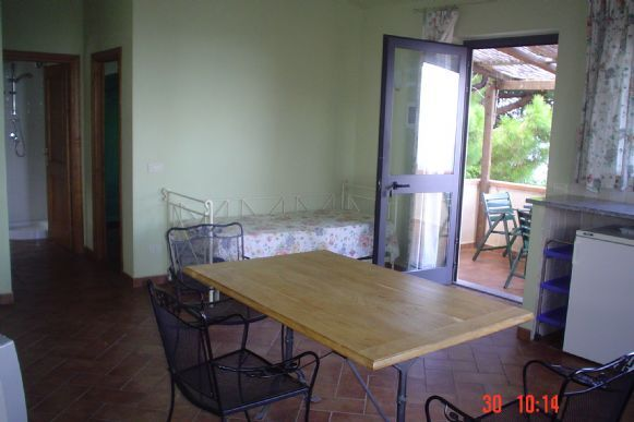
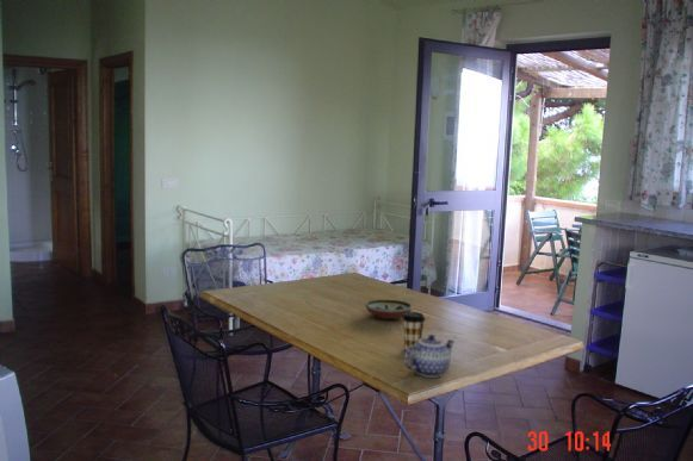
+ teapot [403,334,456,379]
+ coffee cup [401,311,427,351]
+ decorative bowl [364,298,414,320]
